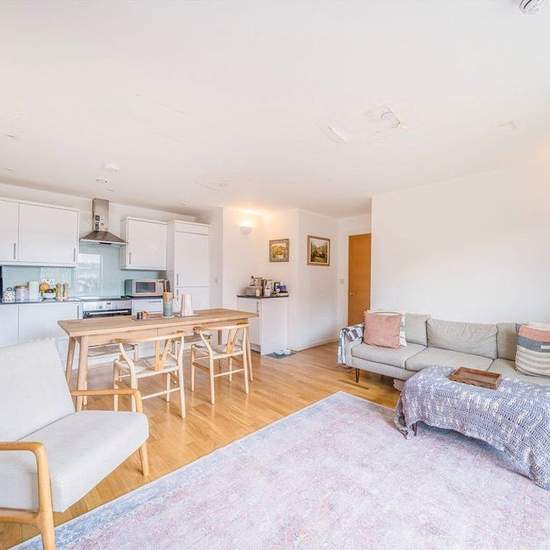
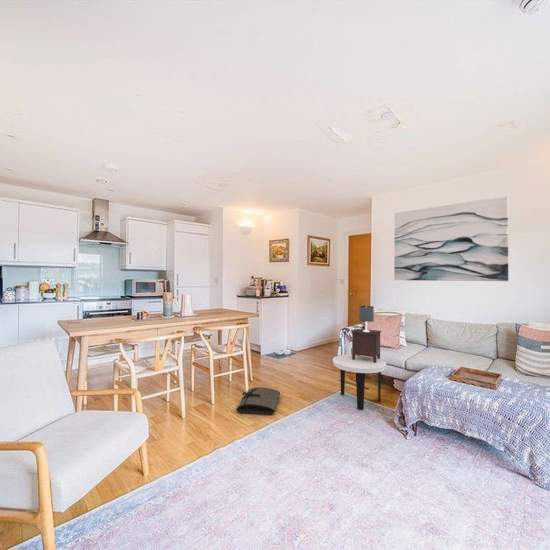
+ wall art [393,195,509,282]
+ side table [332,354,387,411]
+ tool roll [235,386,281,416]
+ table lamp [350,305,382,363]
